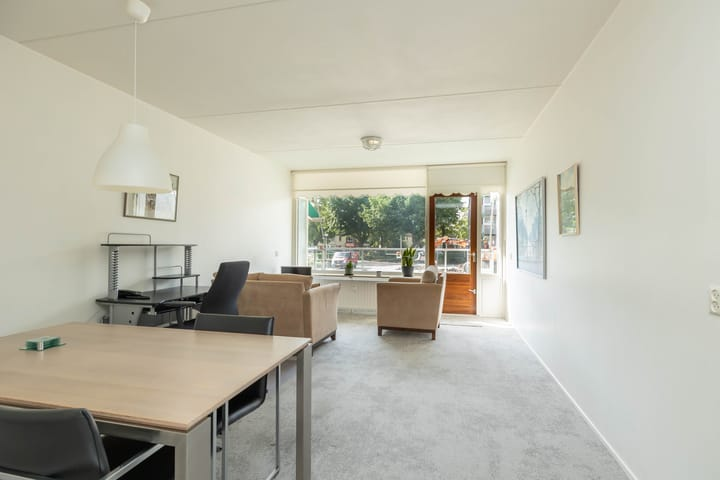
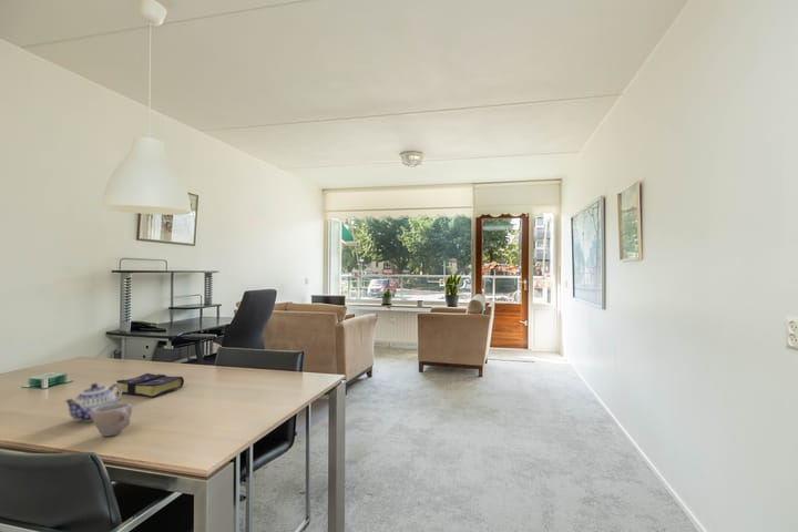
+ book [115,372,185,399]
+ cup [91,402,133,437]
+ teapot [63,382,123,423]
